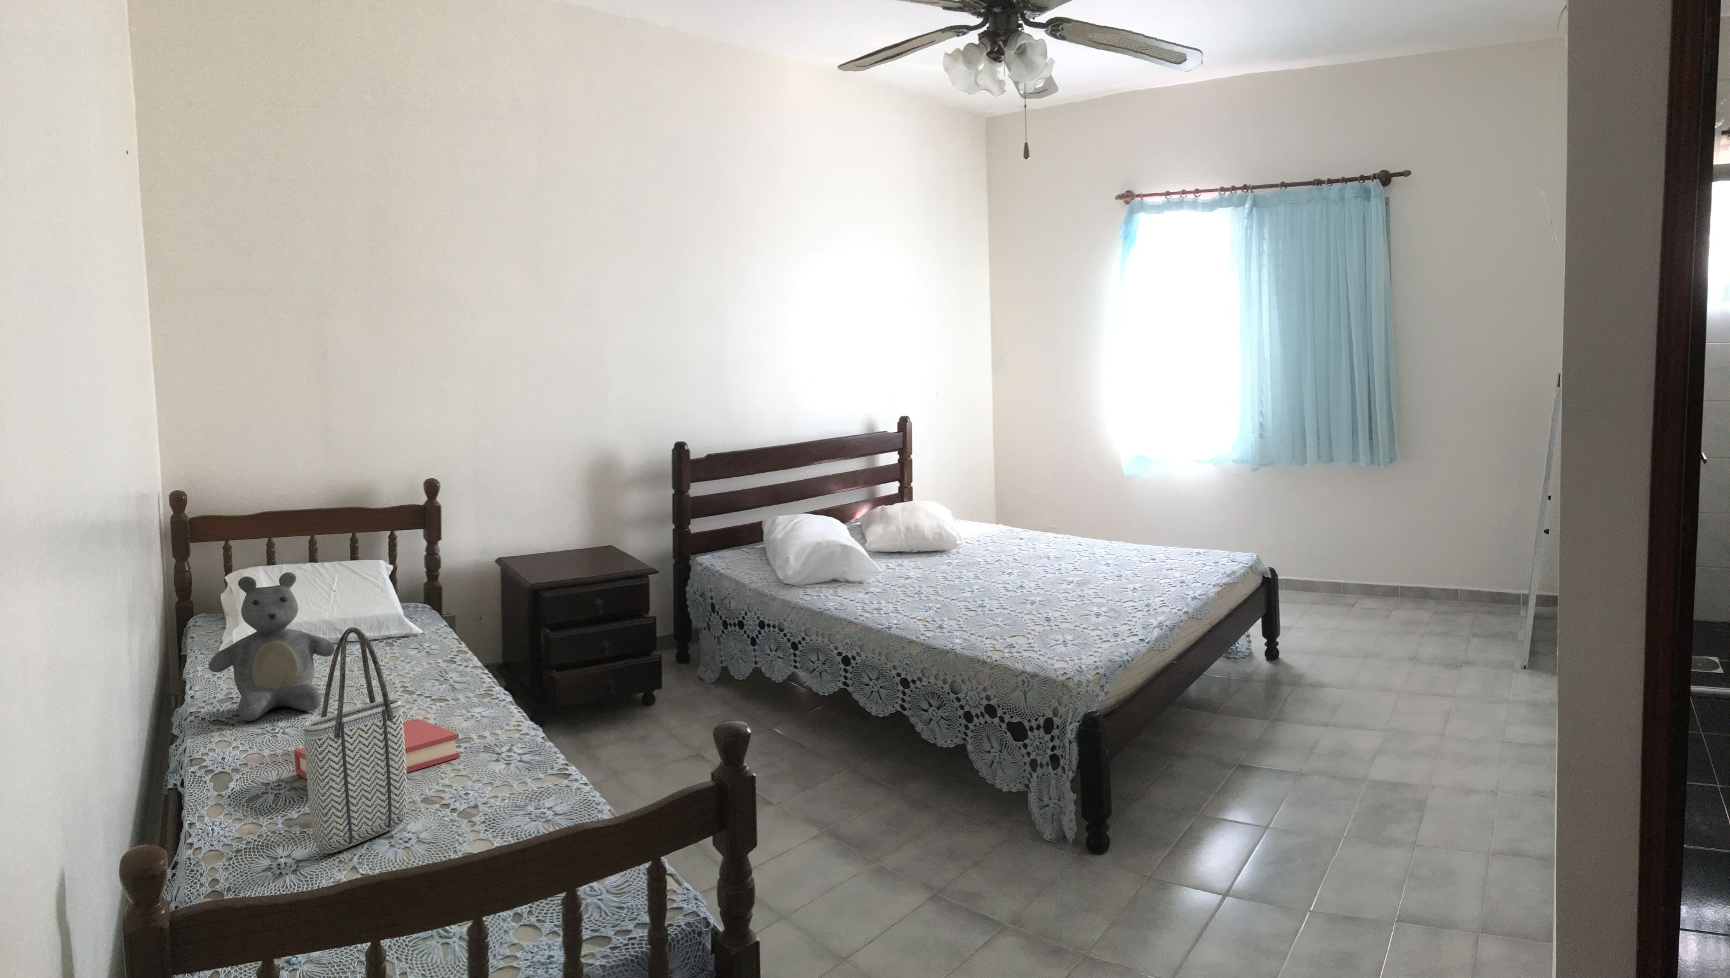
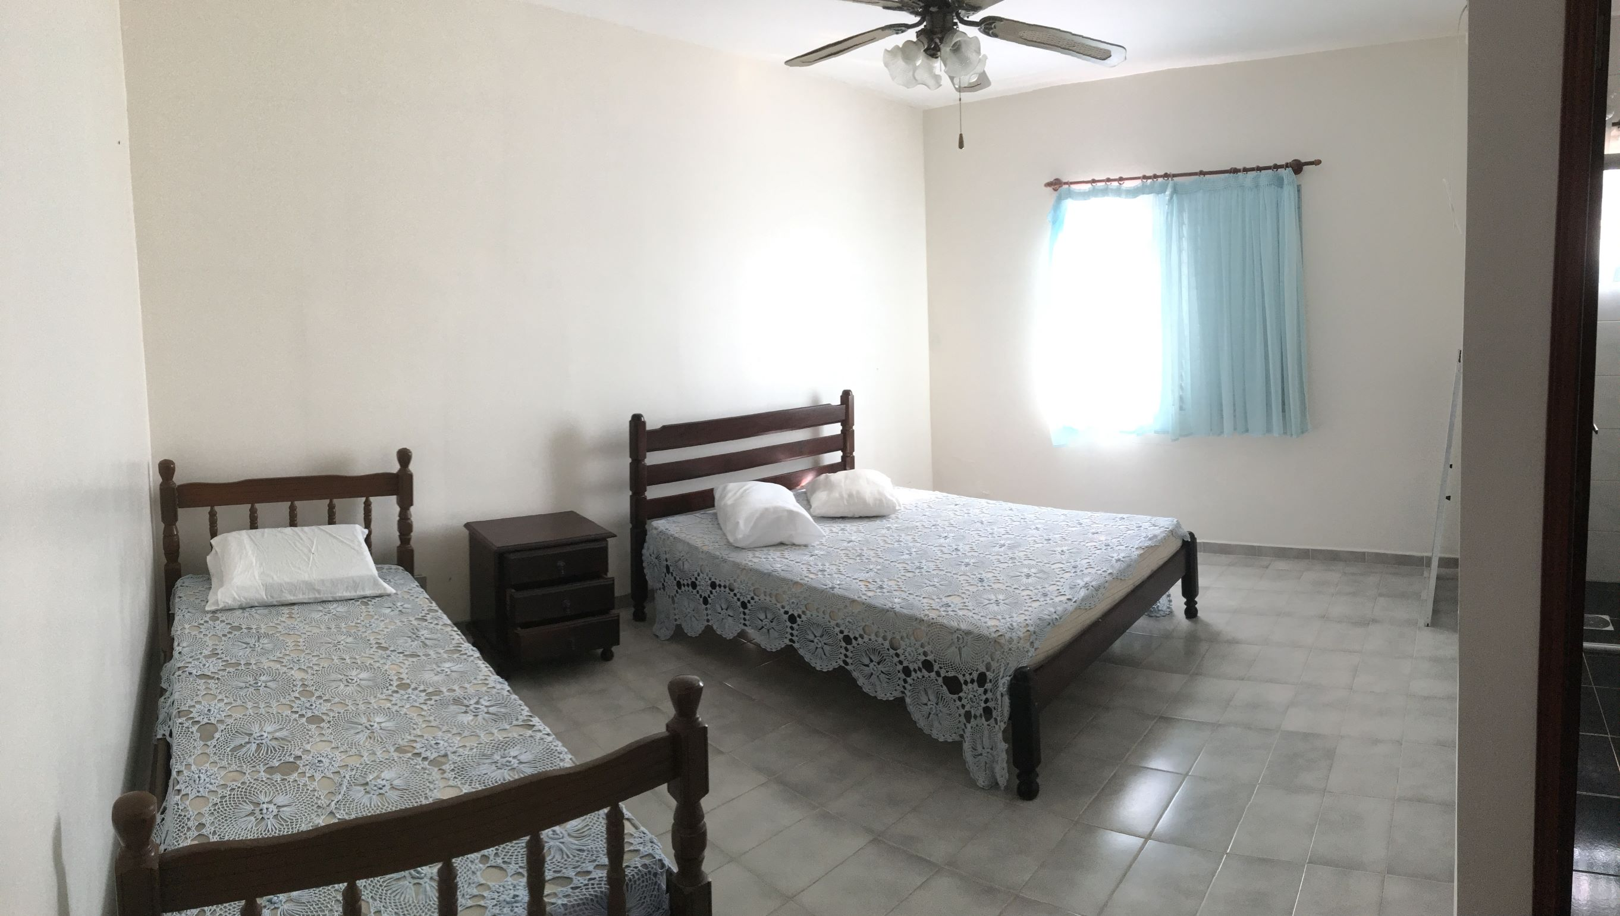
- hardback book [293,718,461,780]
- tote bag [303,626,408,853]
- teddy bear [208,572,335,721]
